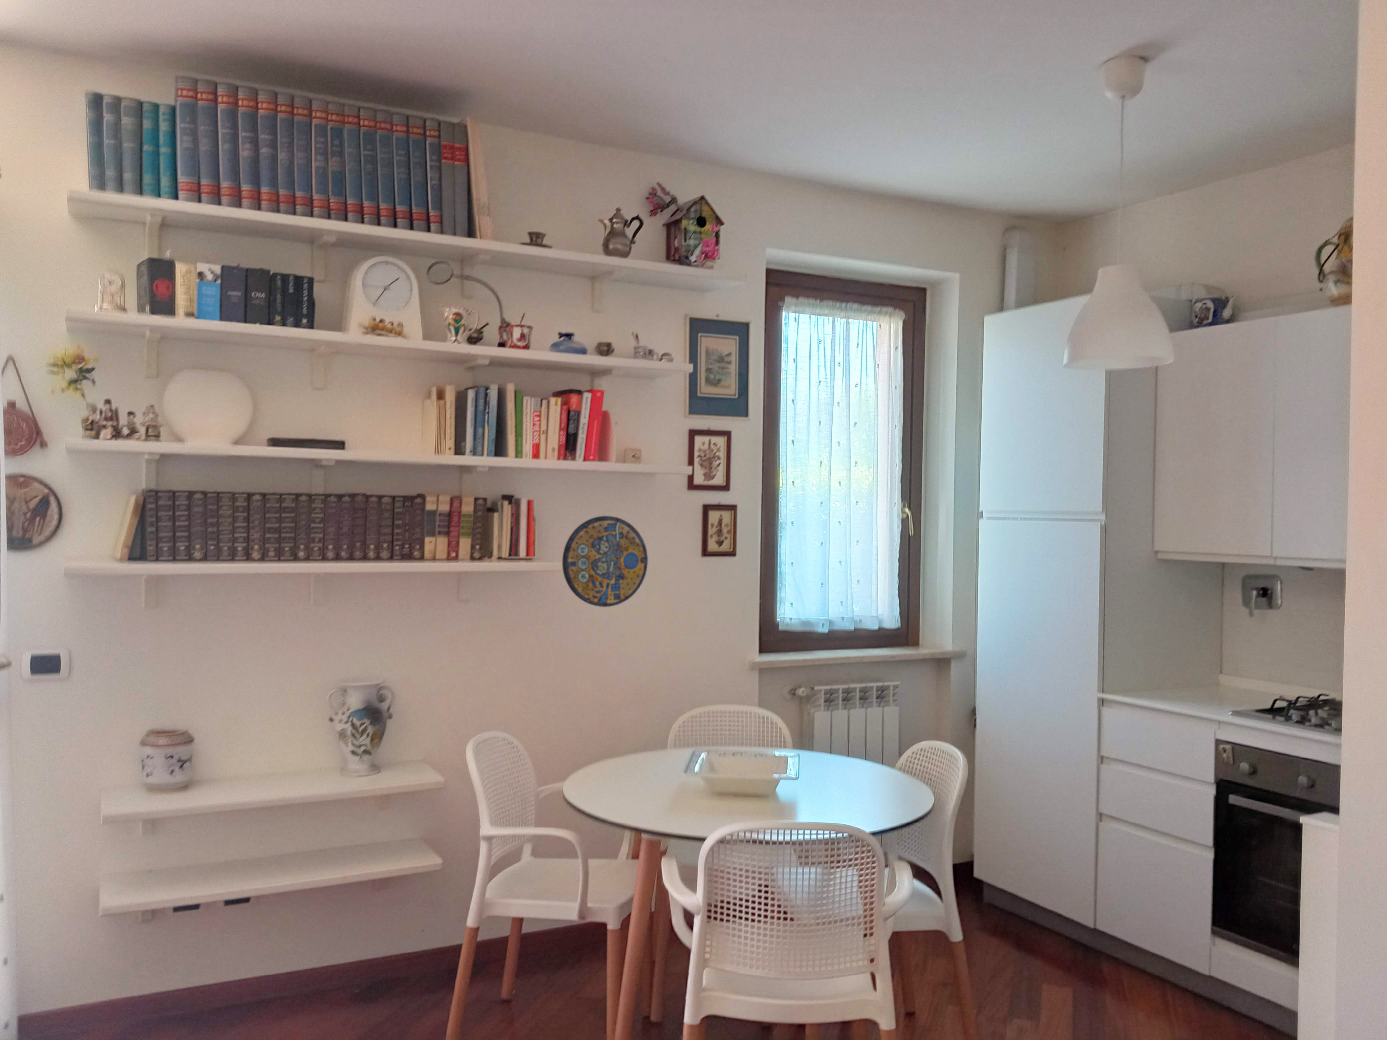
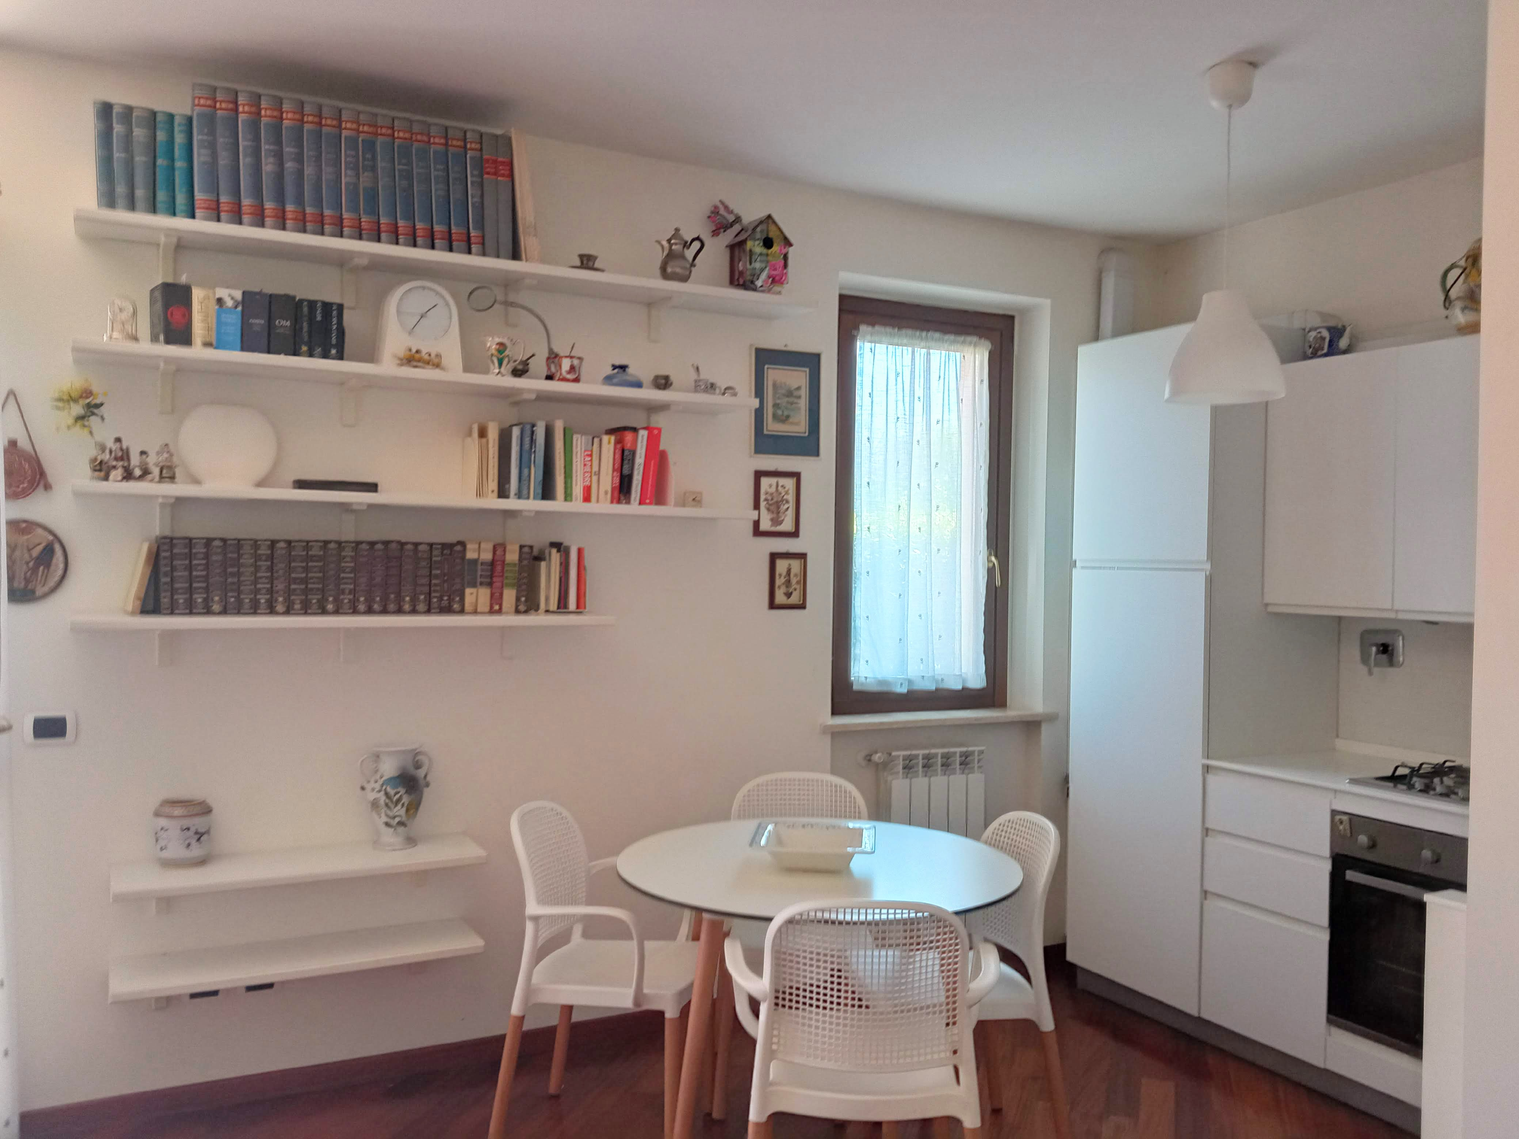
- manhole cover [562,516,648,607]
